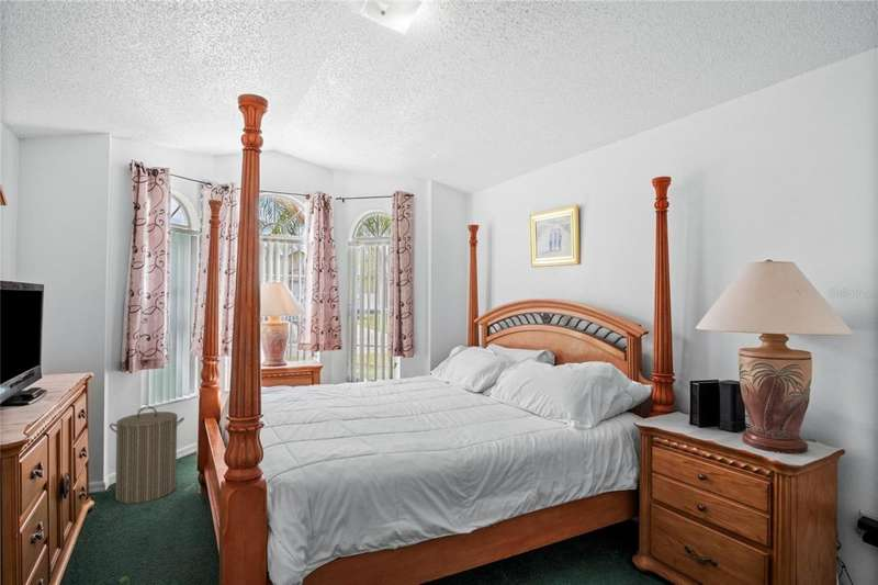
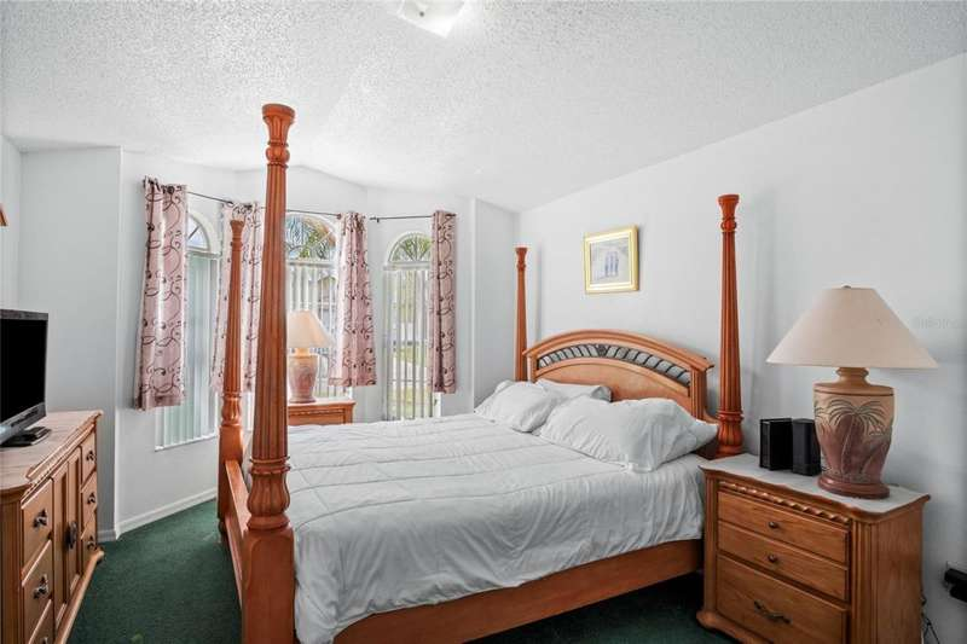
- laundry hamper [109,405,185,505]
